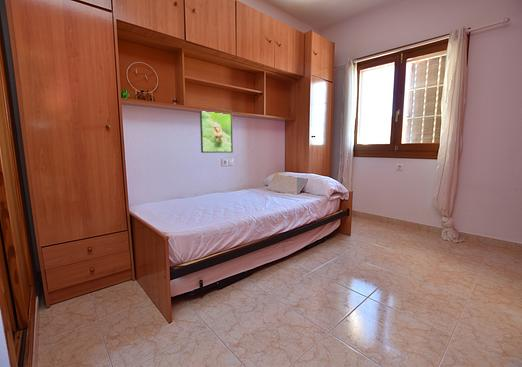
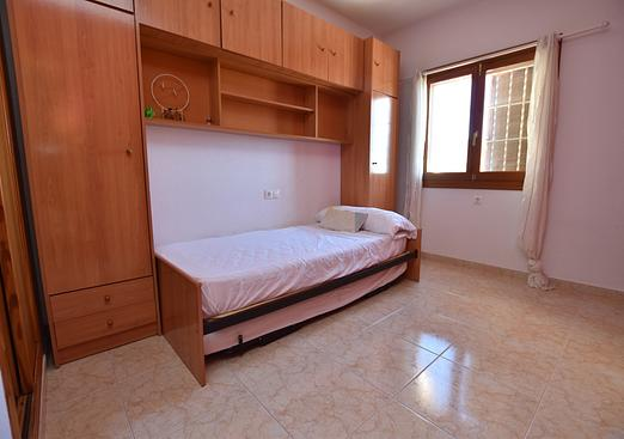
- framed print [199,106,234,154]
